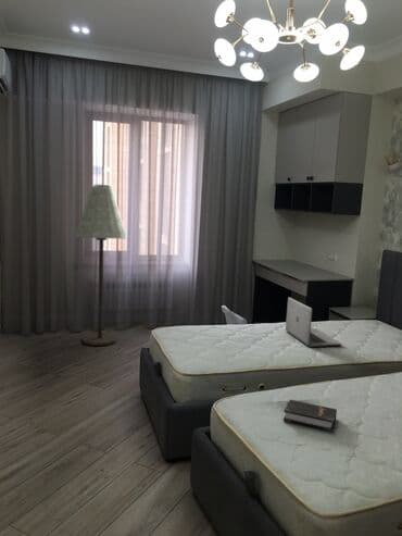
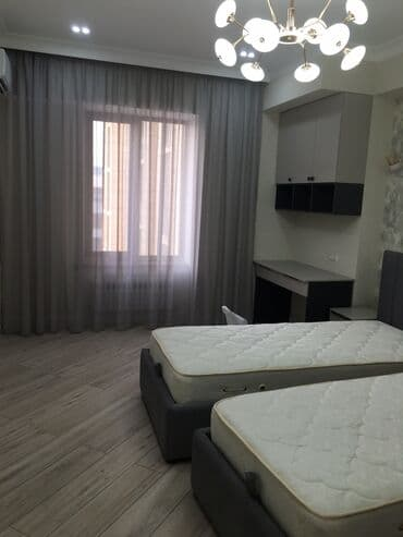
- hardback book [282,399,338,433]
- laptop [285,296,343,348]
- floor lamp [74,184,128,347]
